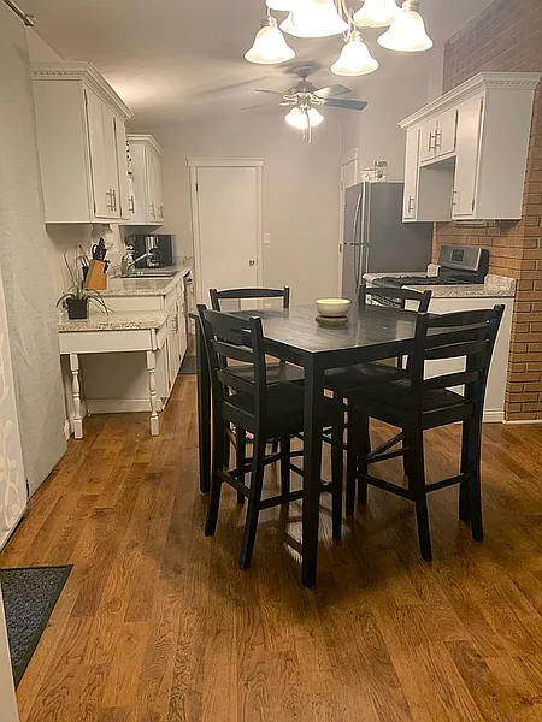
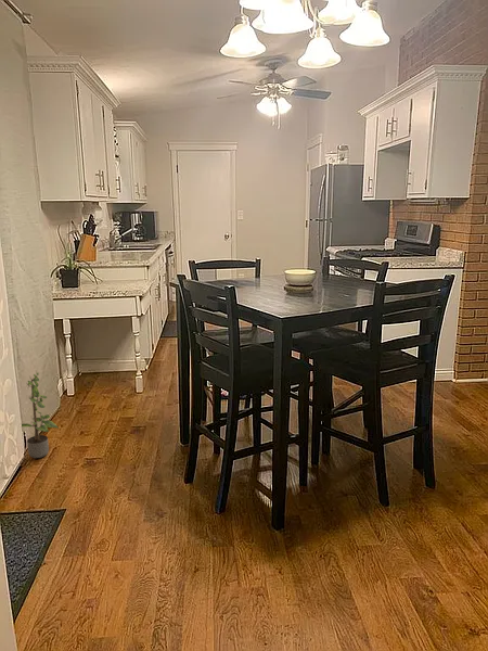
+ potted plant [21,370,60,459]
